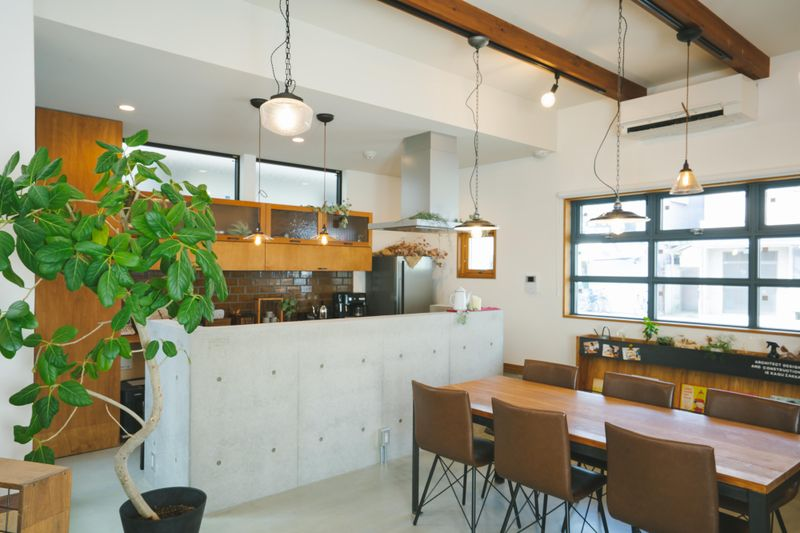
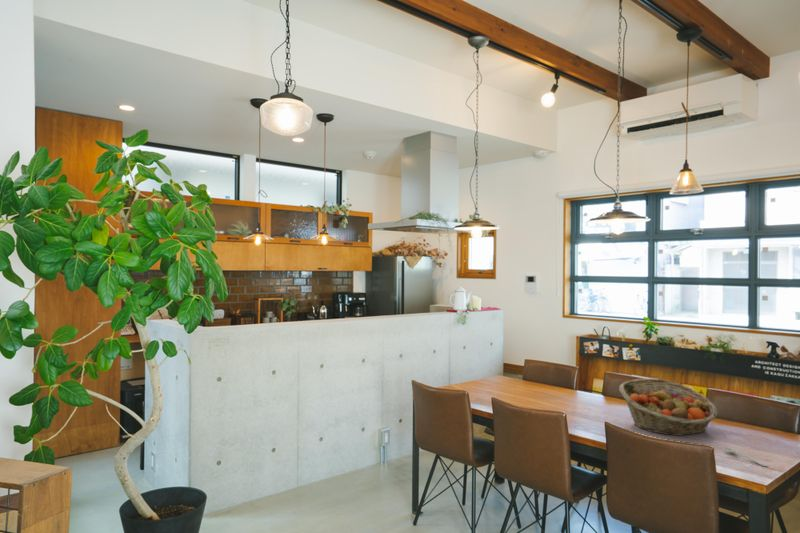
+ fruit basket [618,378,719,437]
+ spoon [722,445,769,468]
